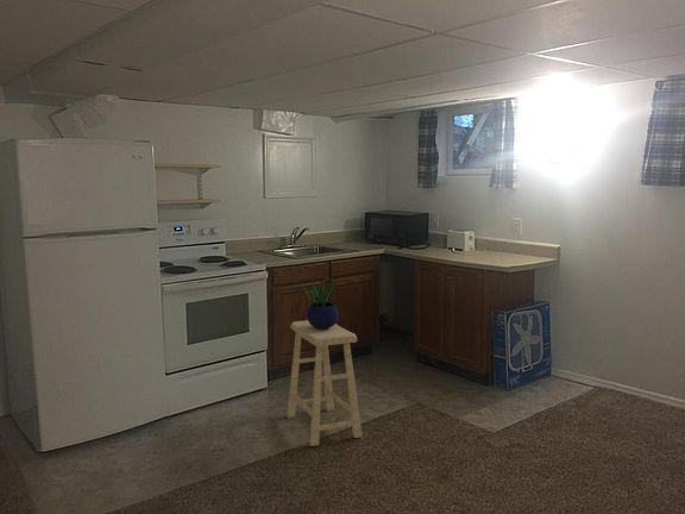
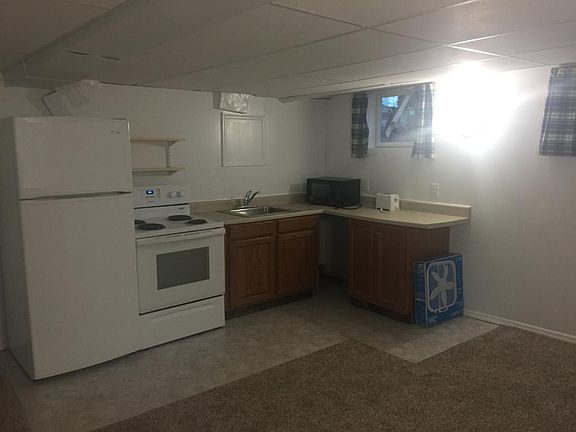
- potted plant [301,275,339,328]
- stool [285,320,363,447]
